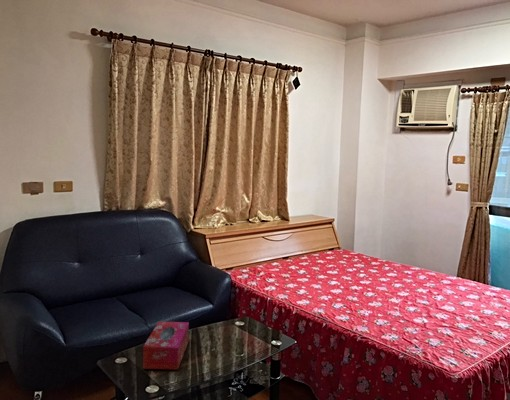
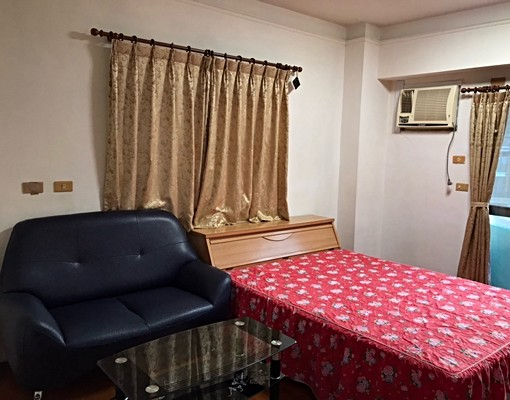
- tissue box [142,321,190,371]
